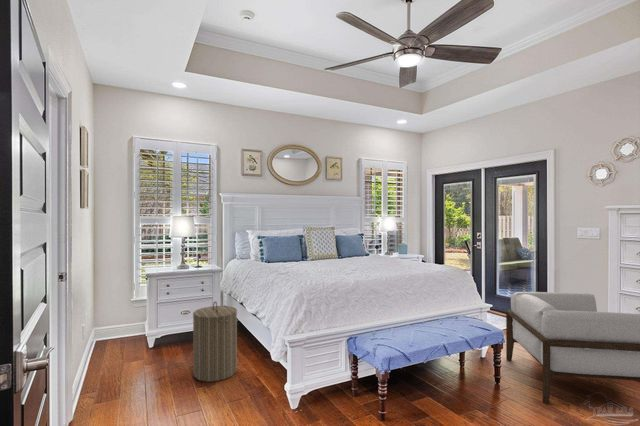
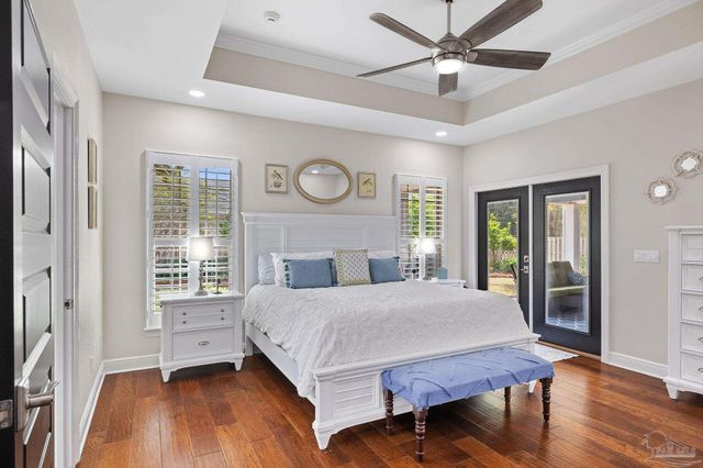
- laundry hamper [192,300,238,383]
- armchair [505,291,640,405]
